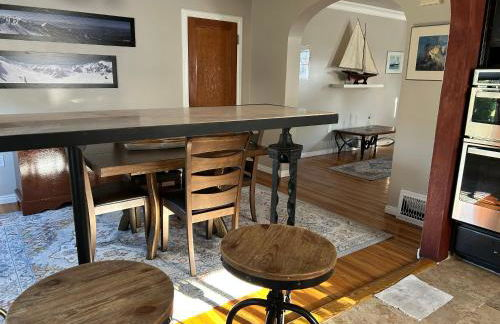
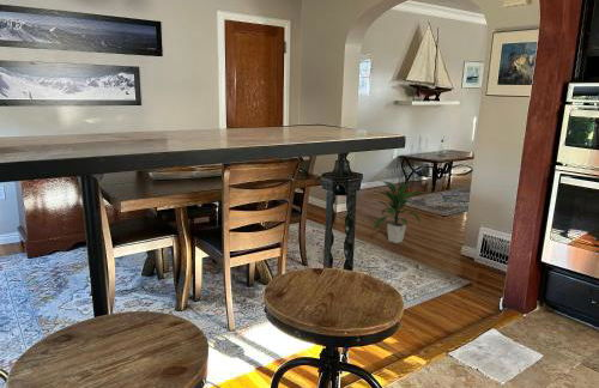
+ indoor plant [373,178,424,244]
